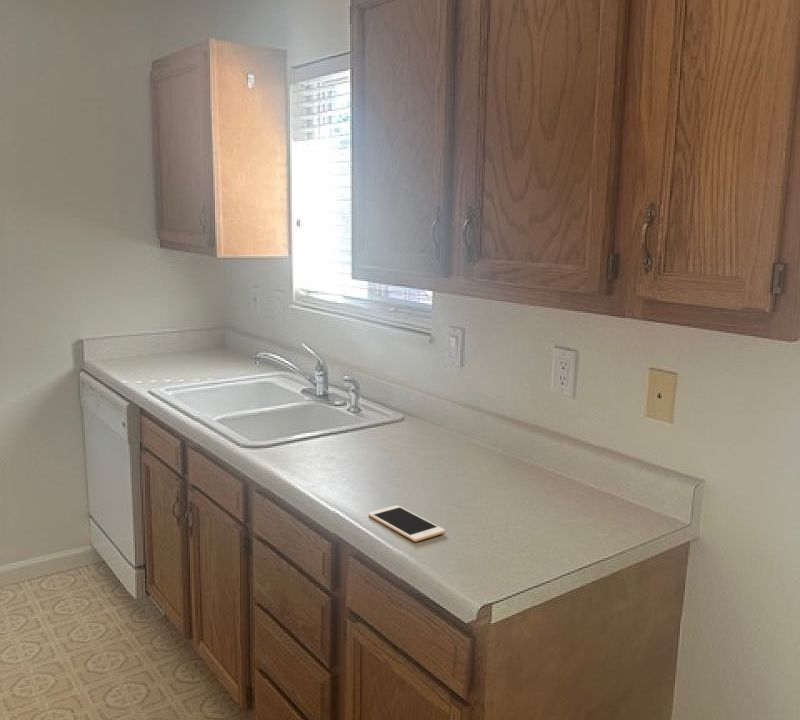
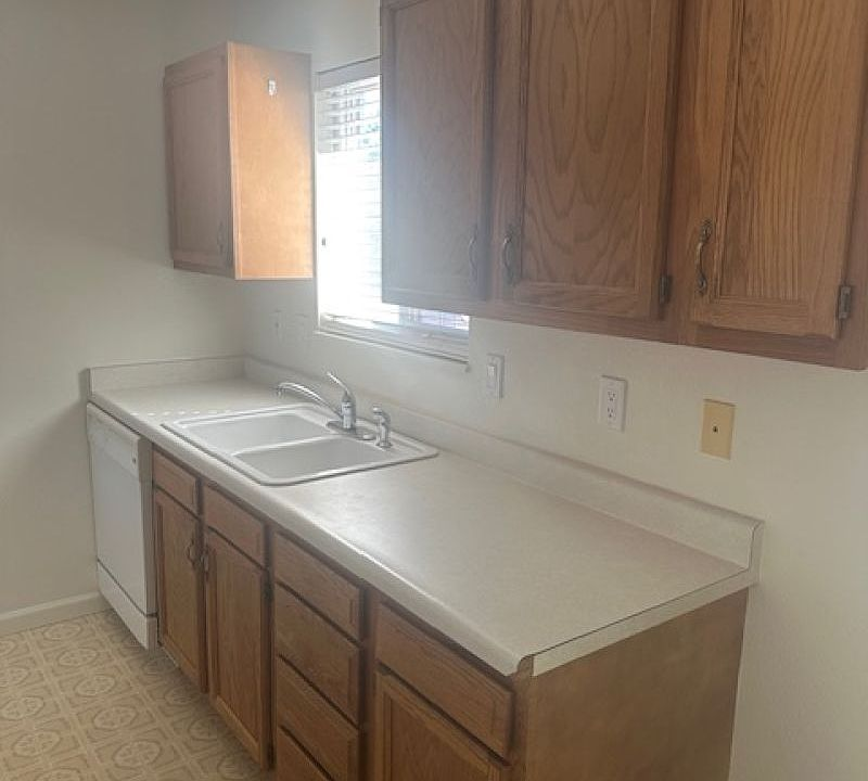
- cell phone [367,504,446,543]
